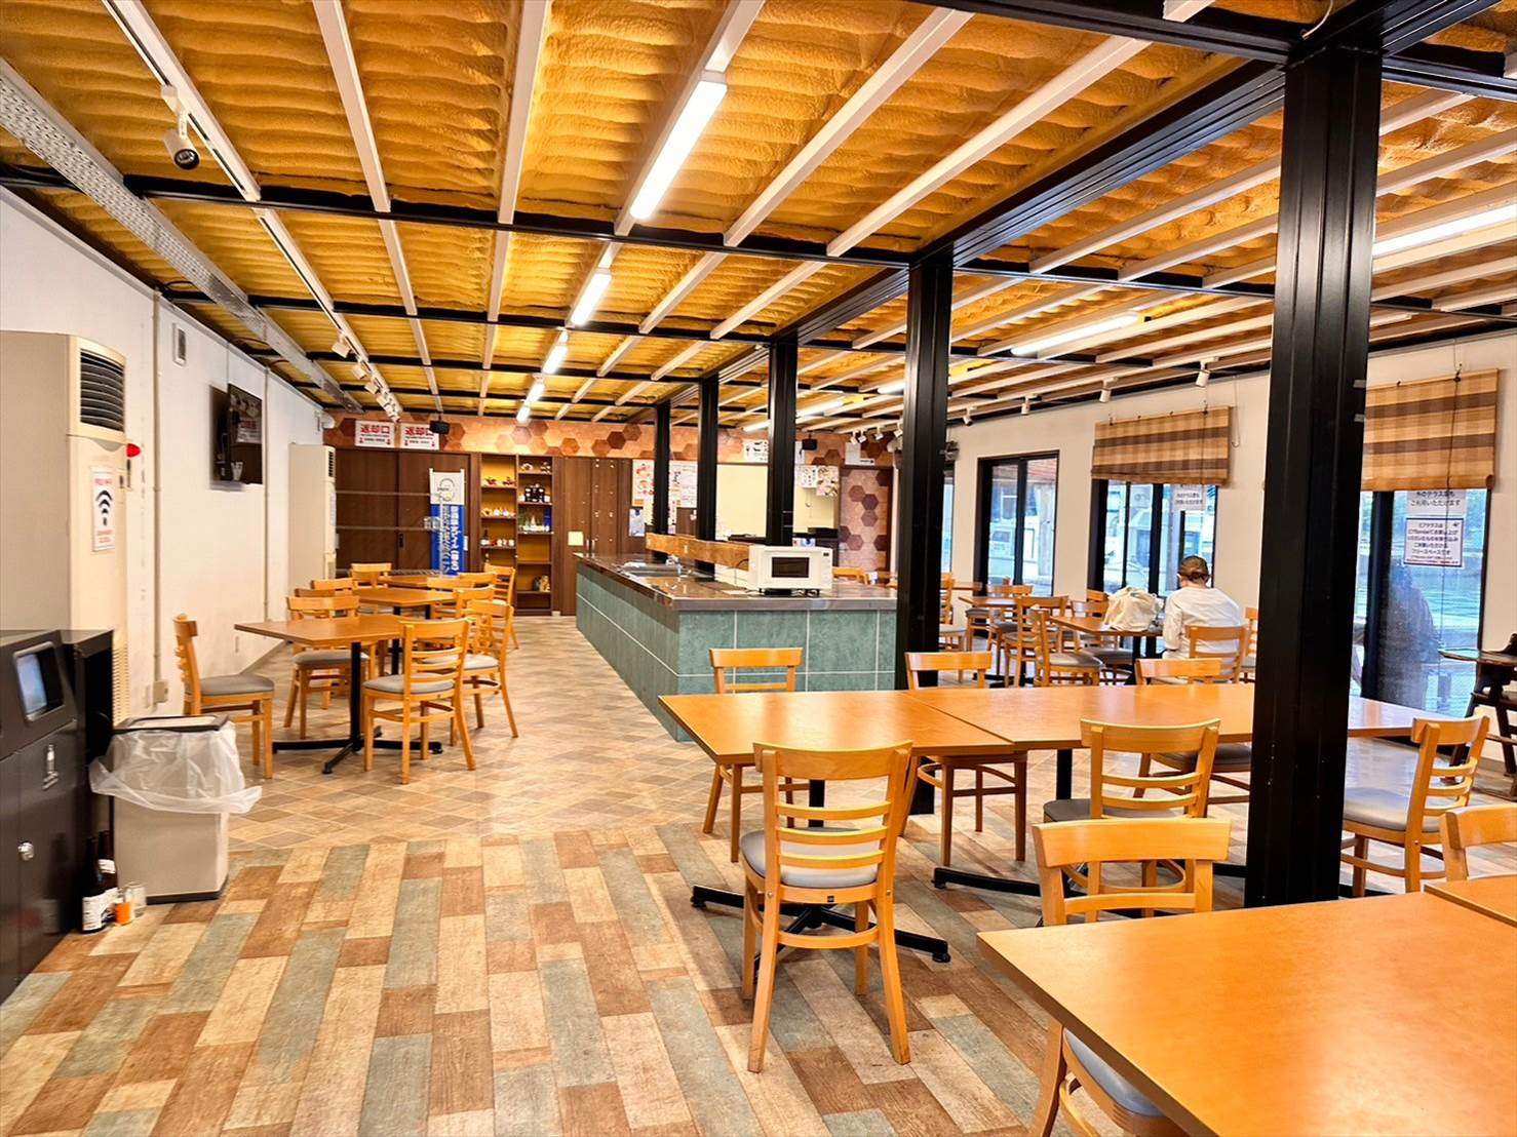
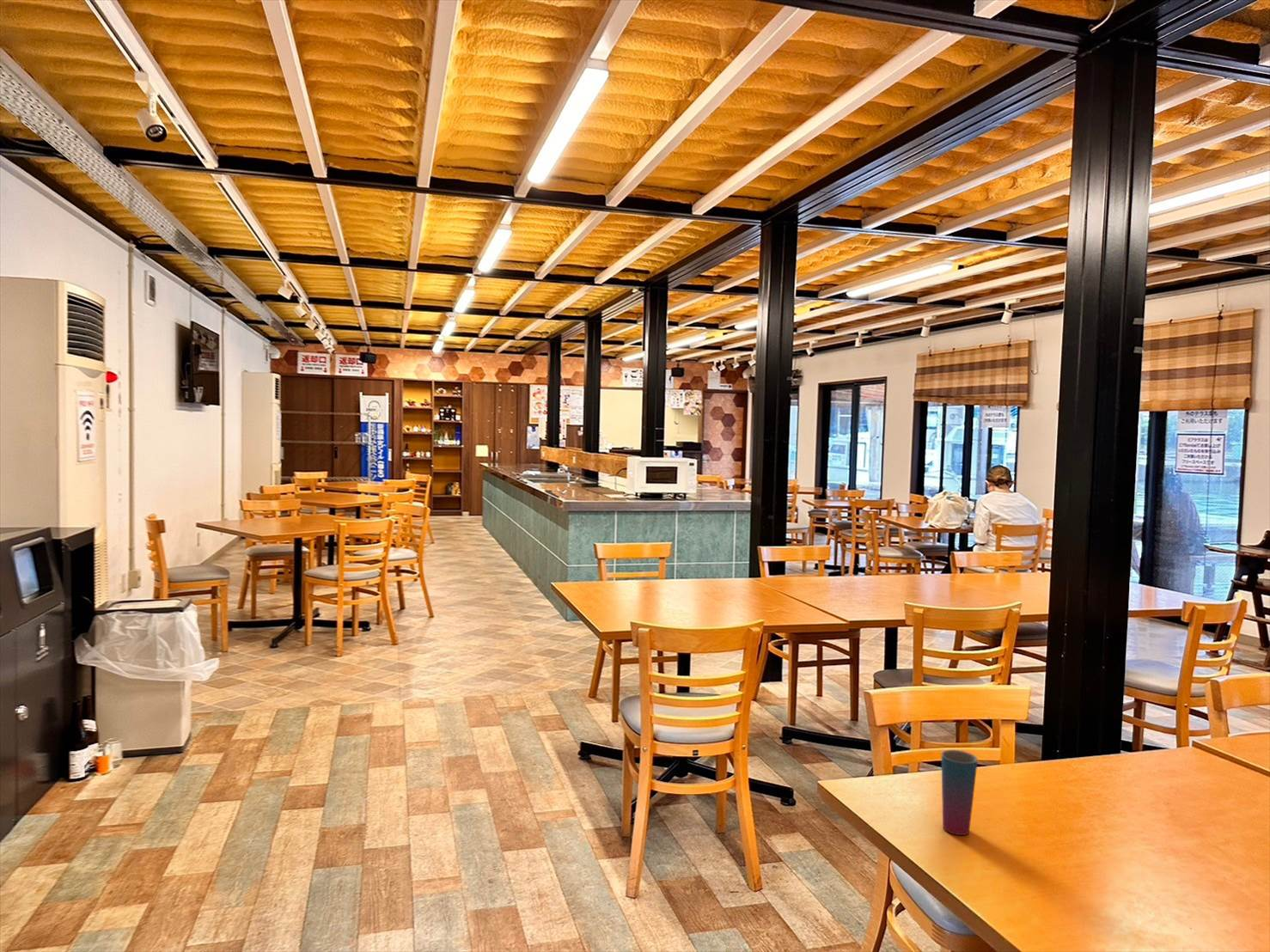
+ cup [941,749,979,836]
